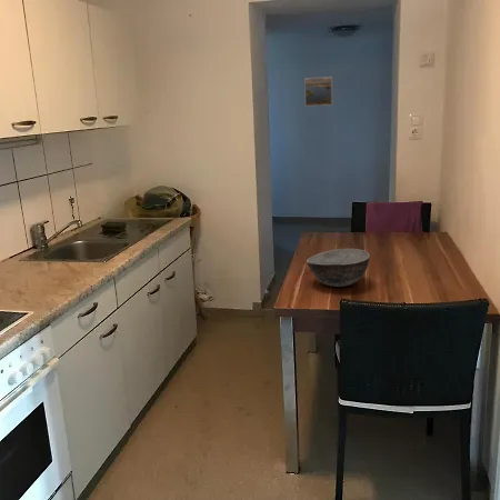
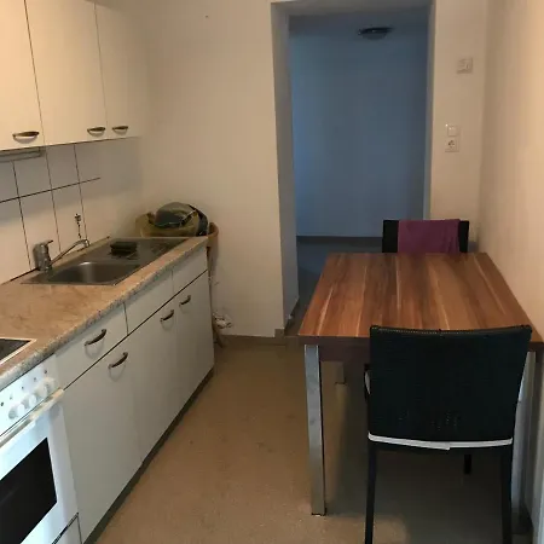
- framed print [303,76,333,107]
- bowl [306,248,371,288]
